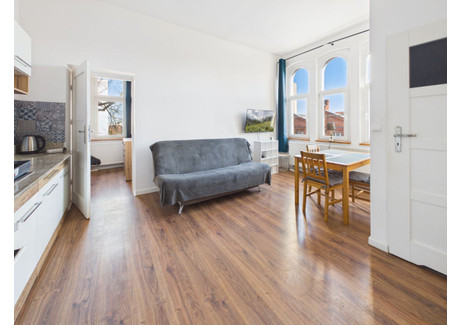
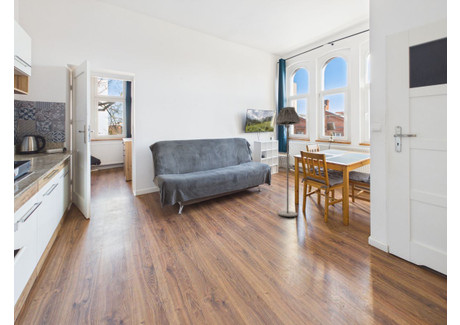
+ floor lamp [275,106,301,218]
